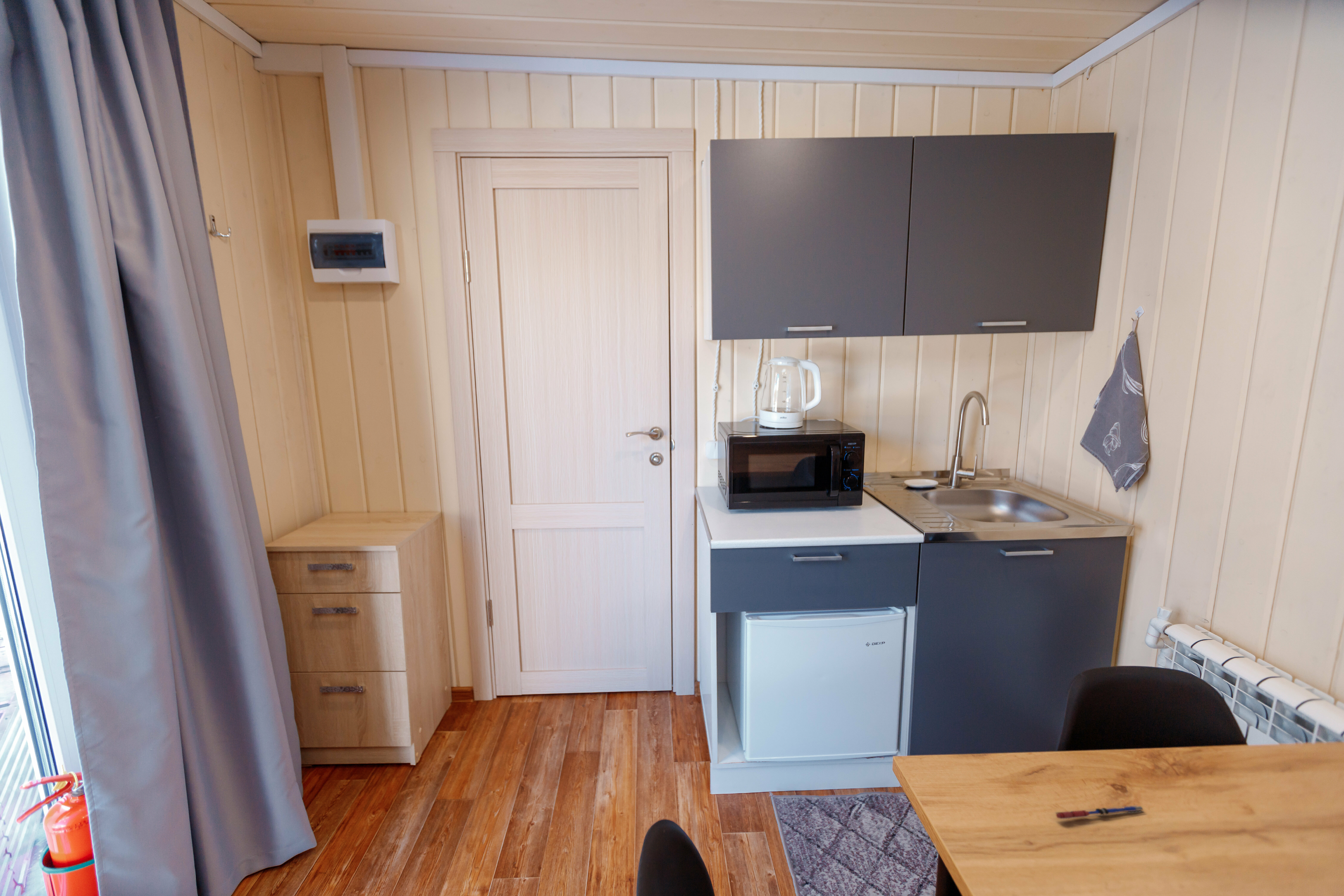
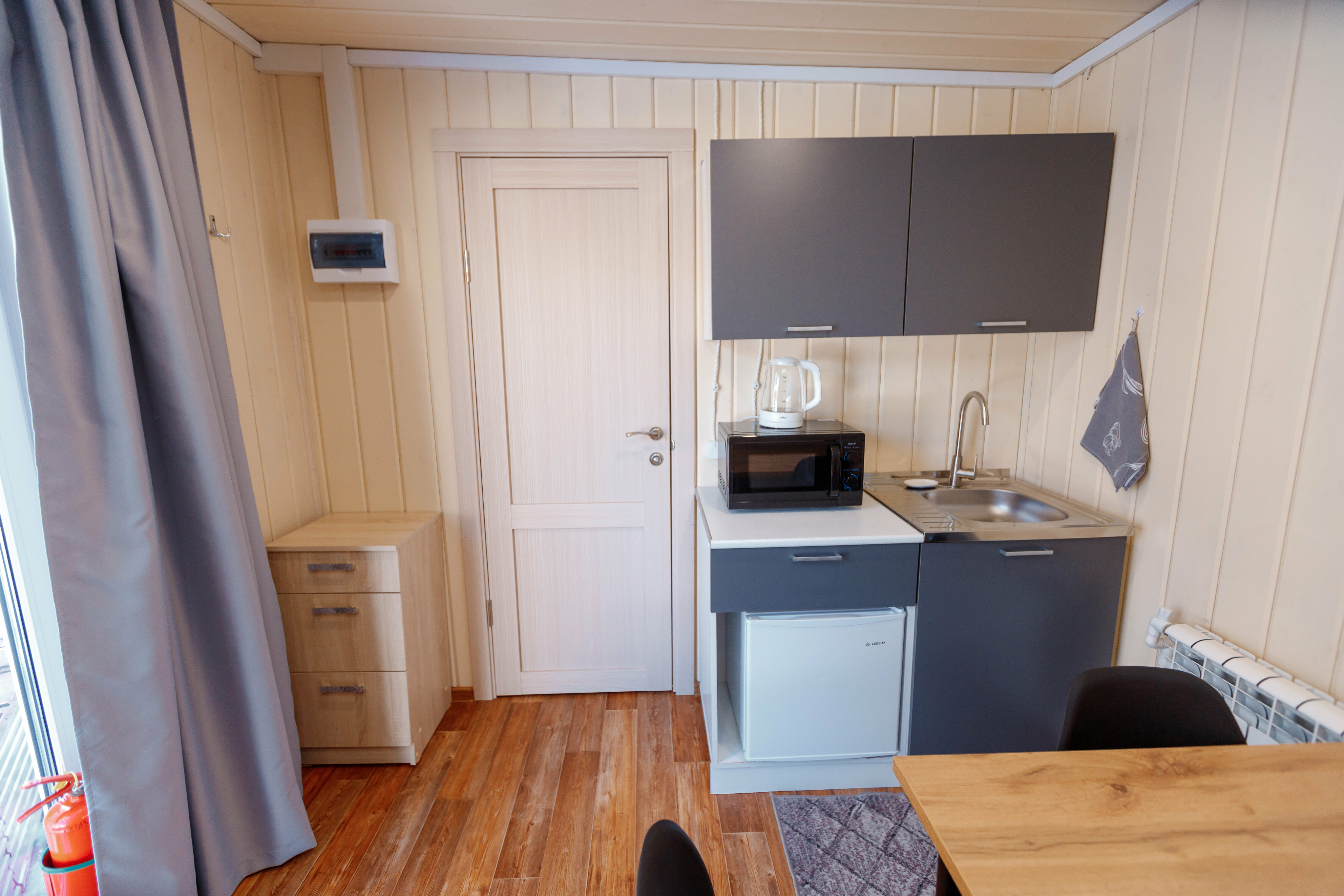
- pen [1054,805,1145,820]
